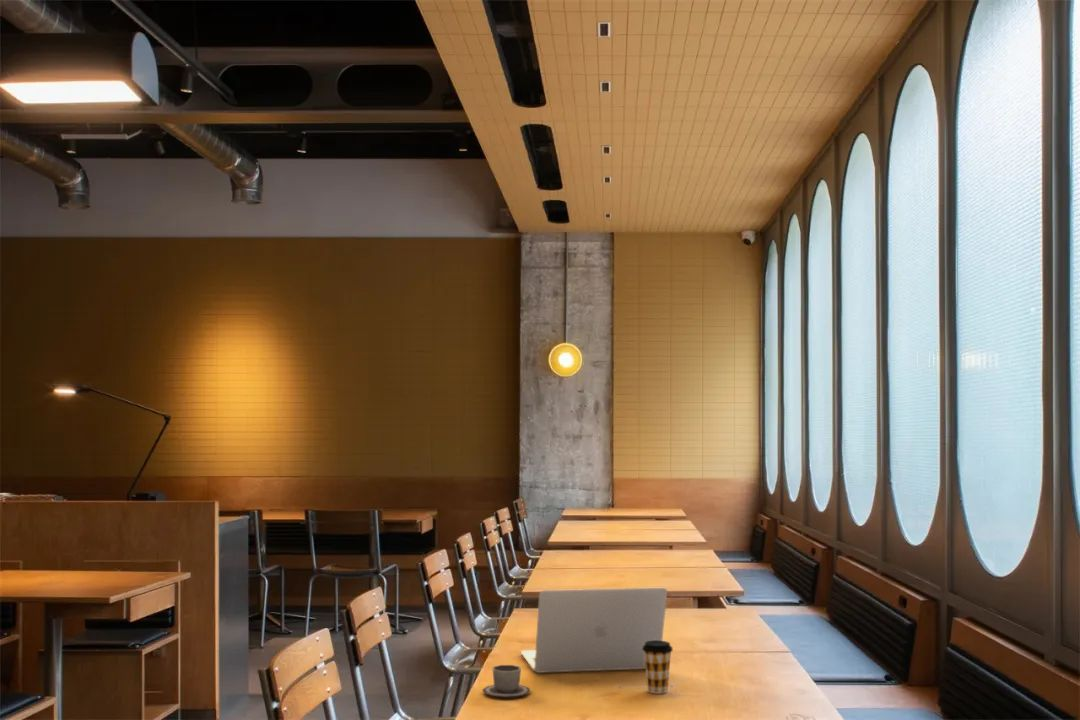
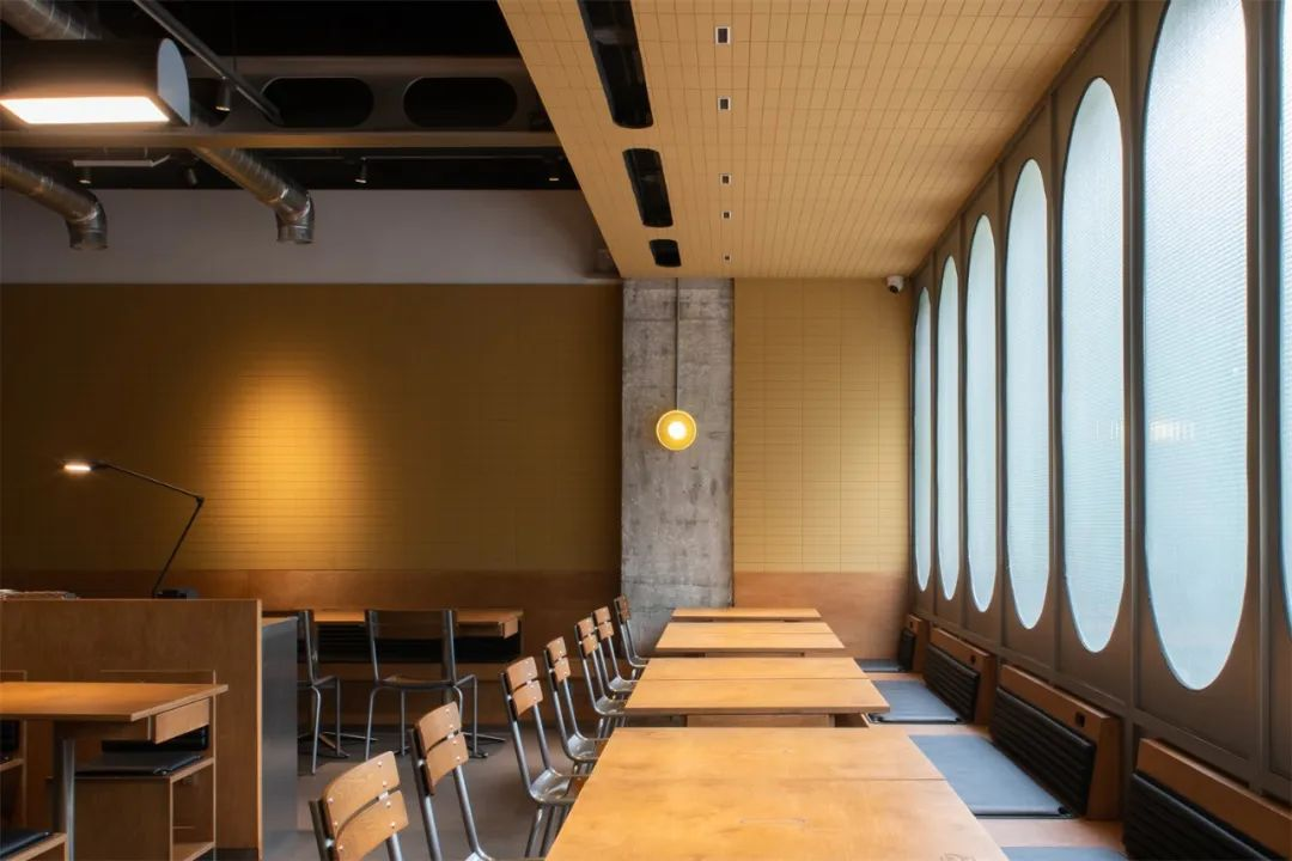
- coffee cup [642,640,674,695]
- laptop [520,587,668,674]
- cup [481,664,532,698]
